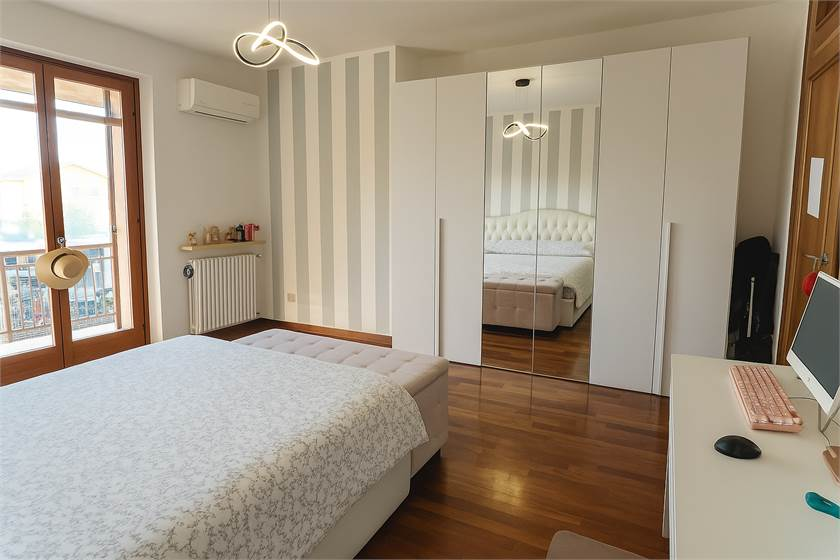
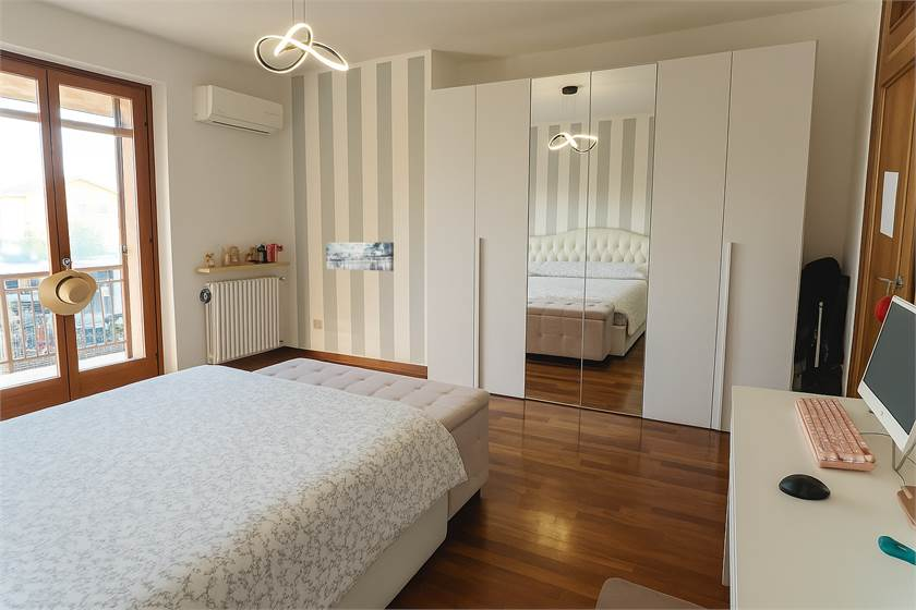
+ wall art [325,242,395,272]
